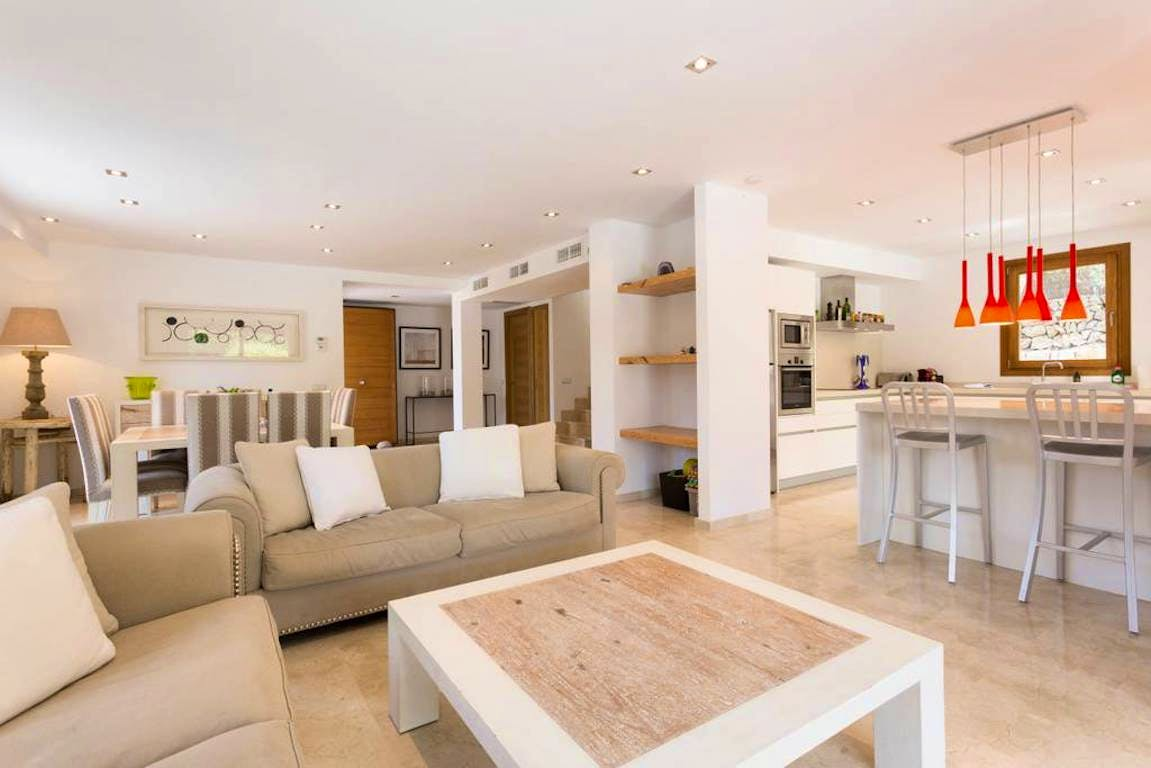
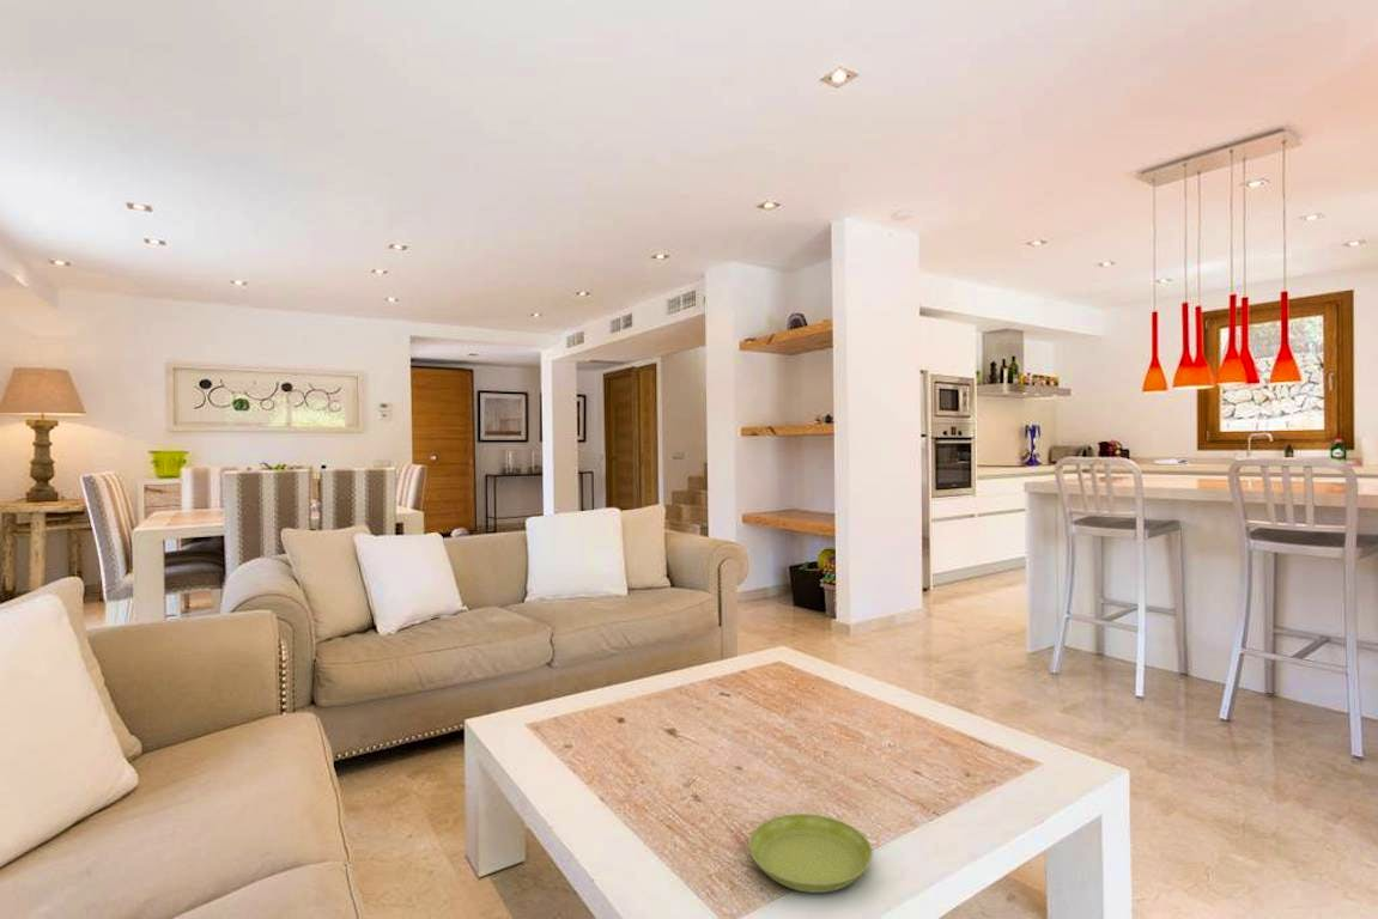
+ saucer [748,813,874,894]
